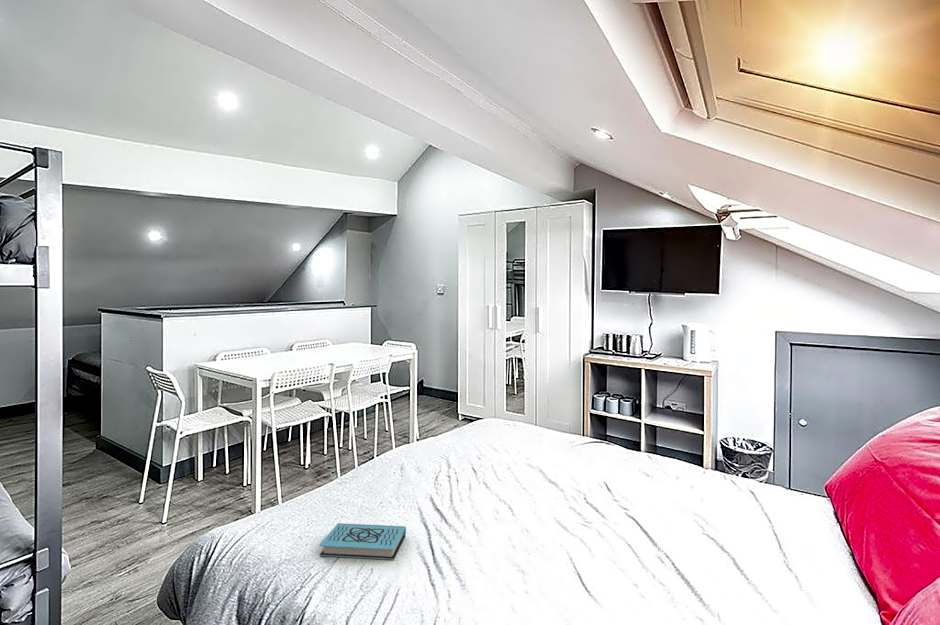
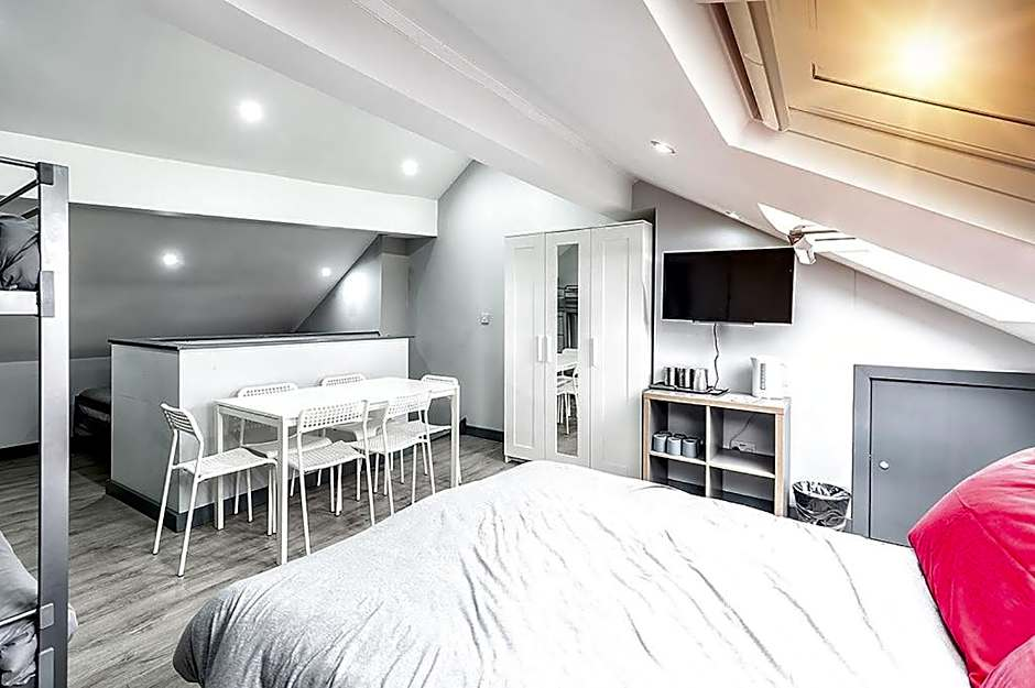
- book [318,522,407,561]
